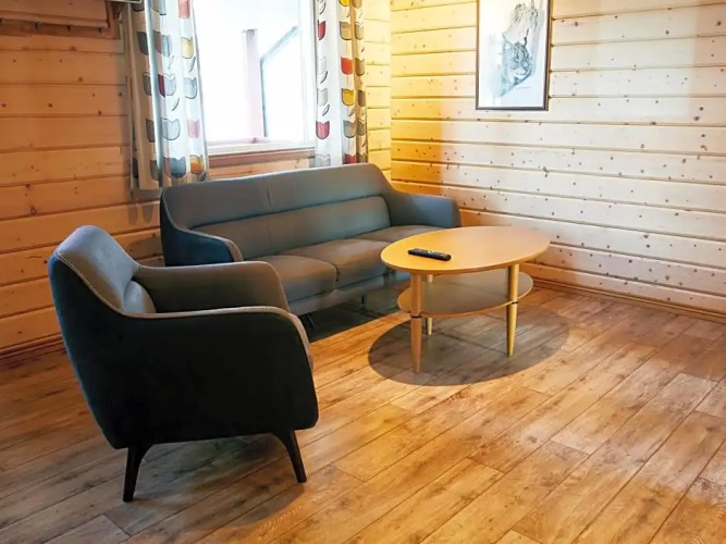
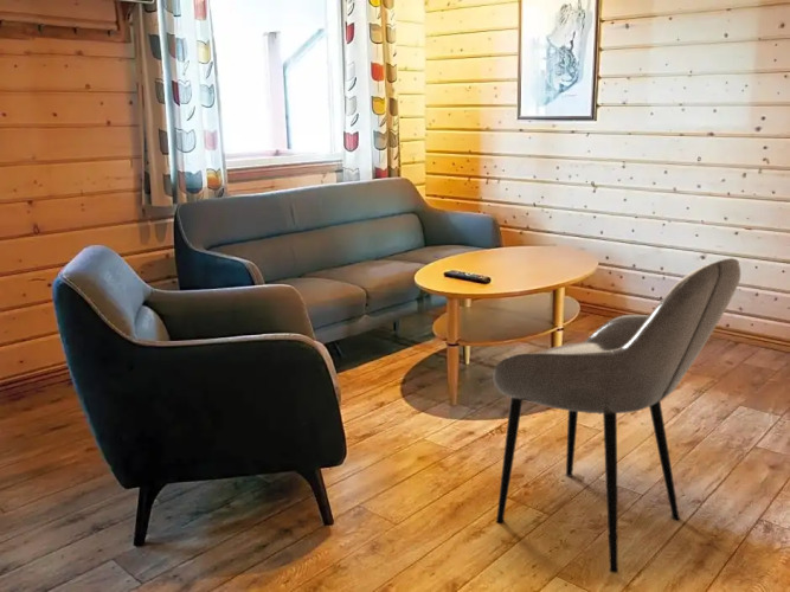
+ armchair [493,257,741,574]
